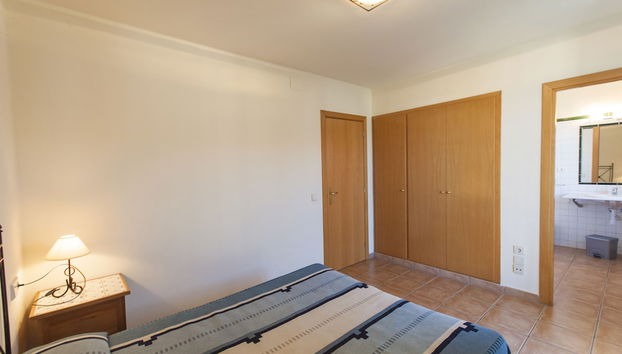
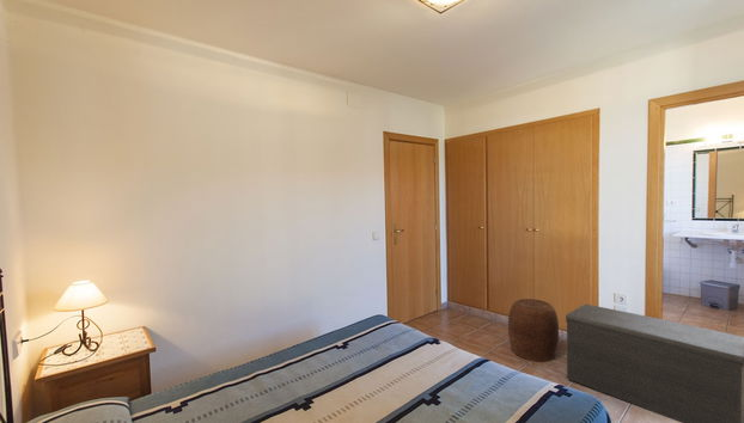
+ bench [565,304,744,423]
+ stool [507,298,560,363]
